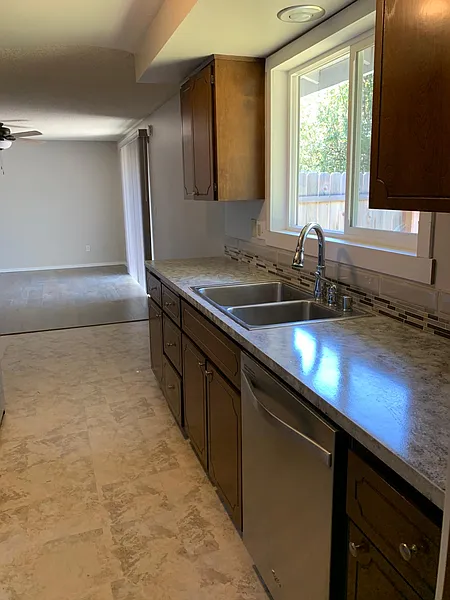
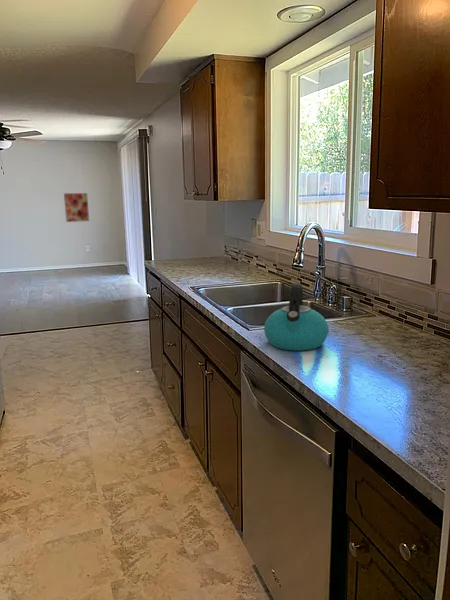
+ kettle [263,282,330,352]
+ wall art [63,192,90,223]
